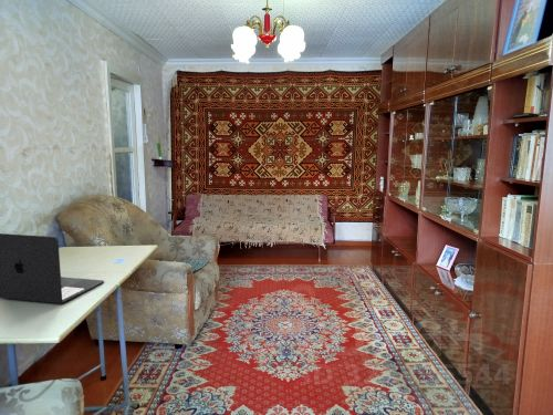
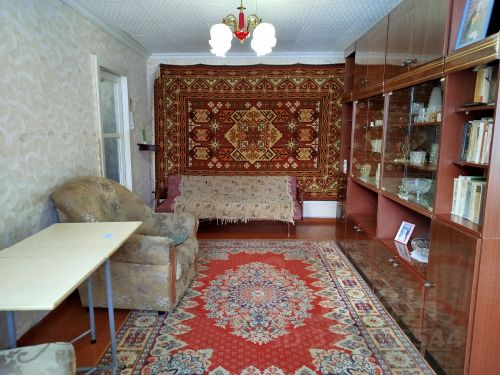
- laptop [0,232,105,304]
